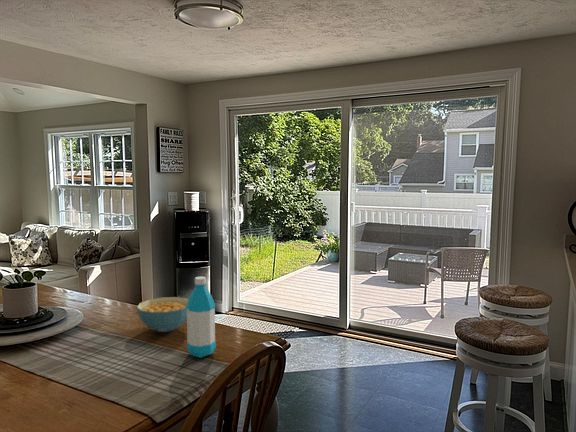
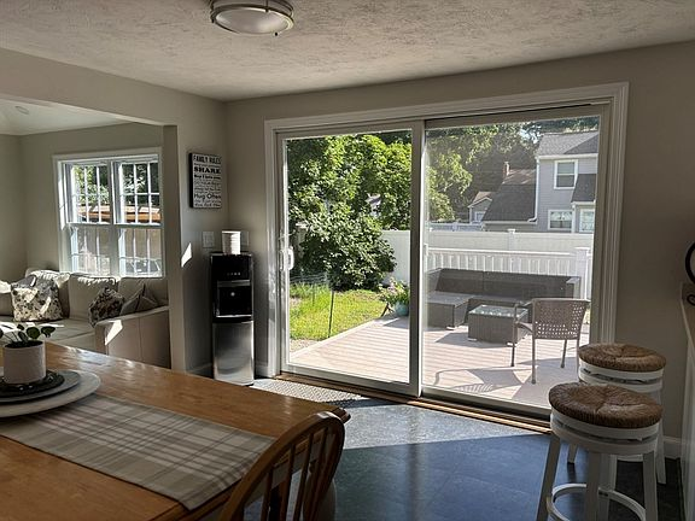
- cereal bowl [136,296,188,333]
- water bottle [186,276,217,359]
